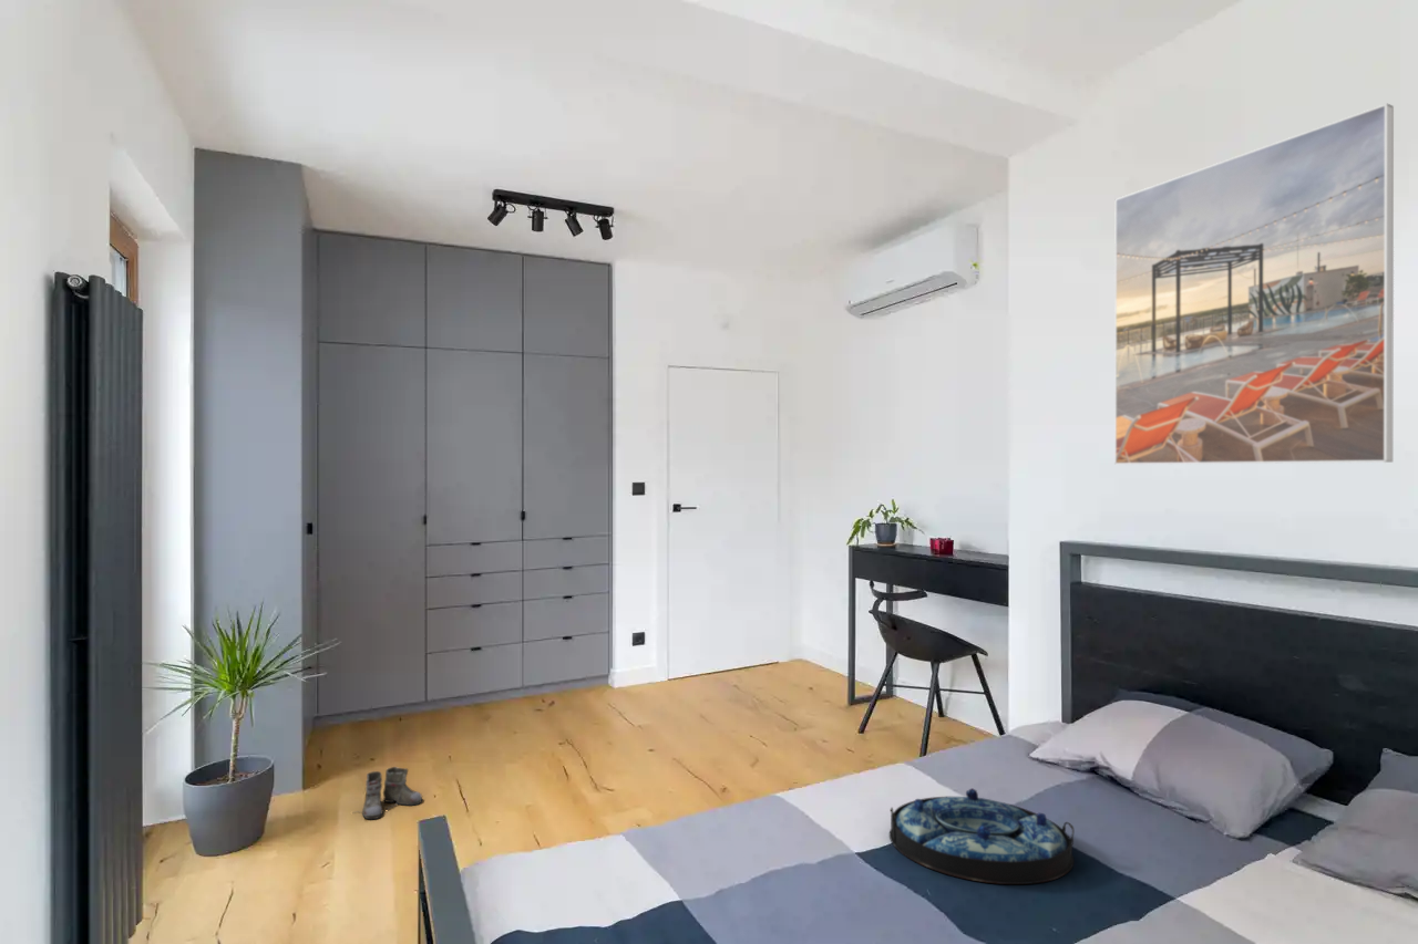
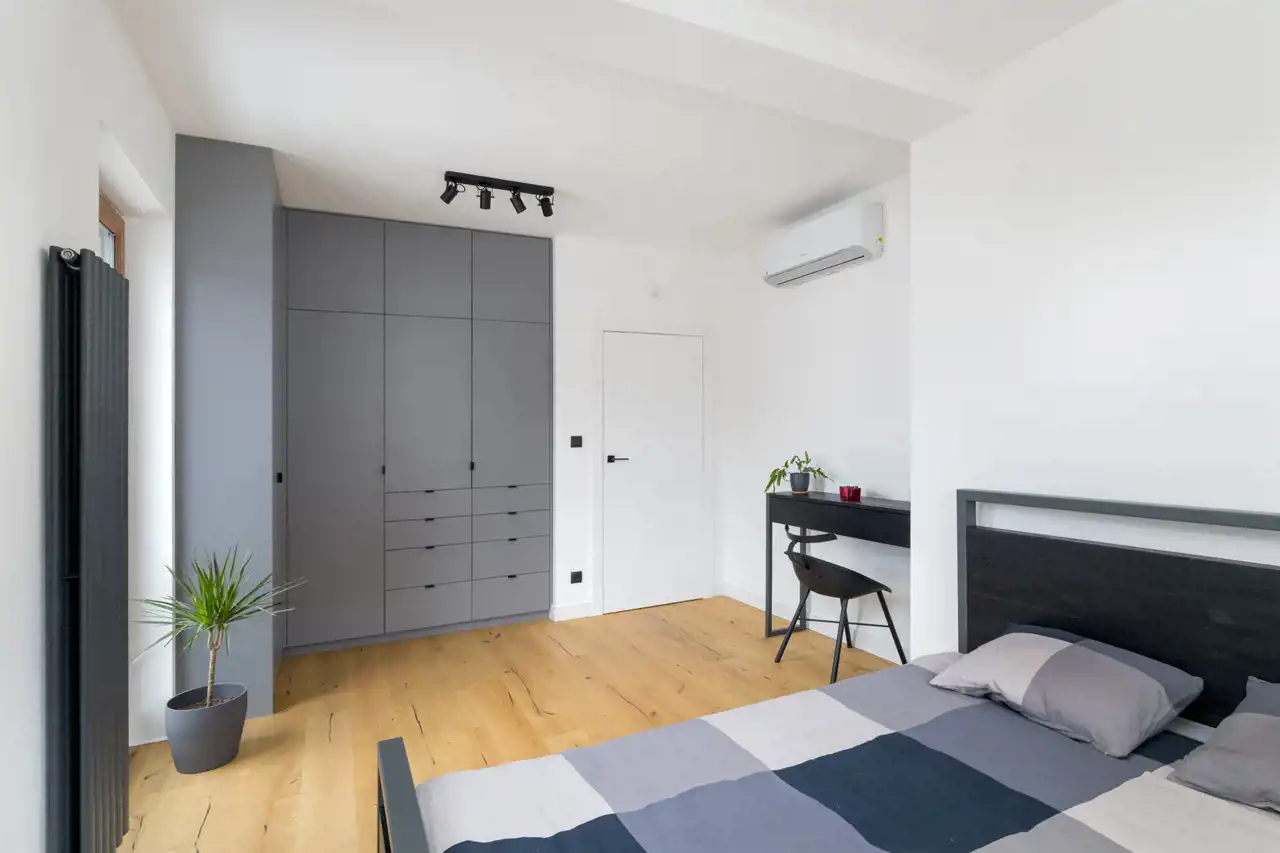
- boots [353,766,423,820]
- serving tray [888,788,1075,885]
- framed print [1113,103,1395,466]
